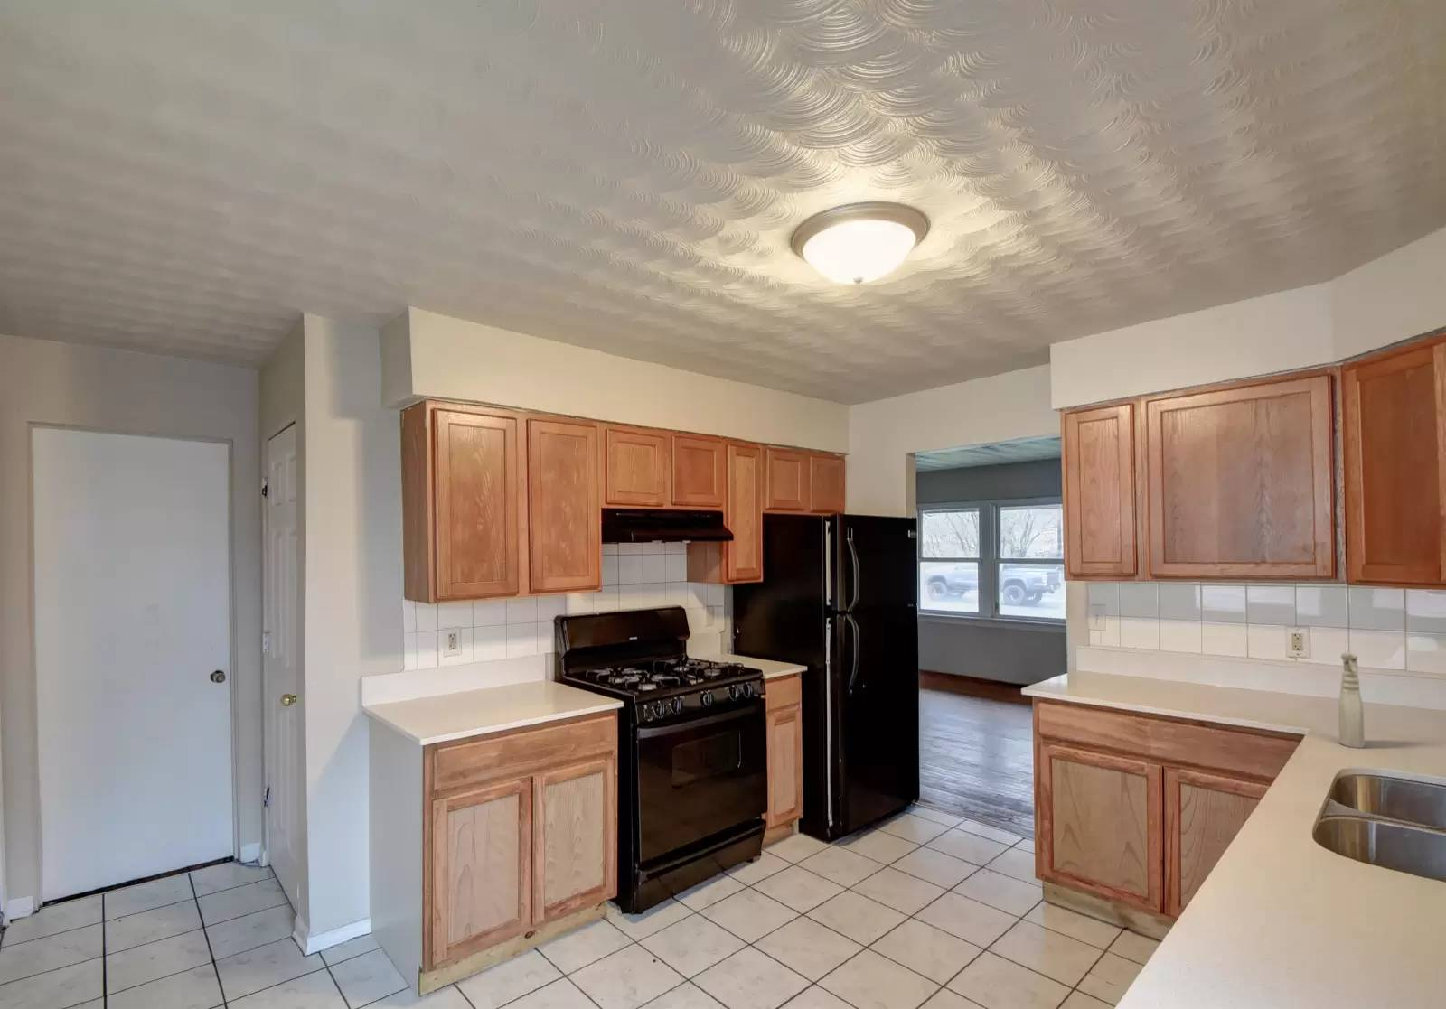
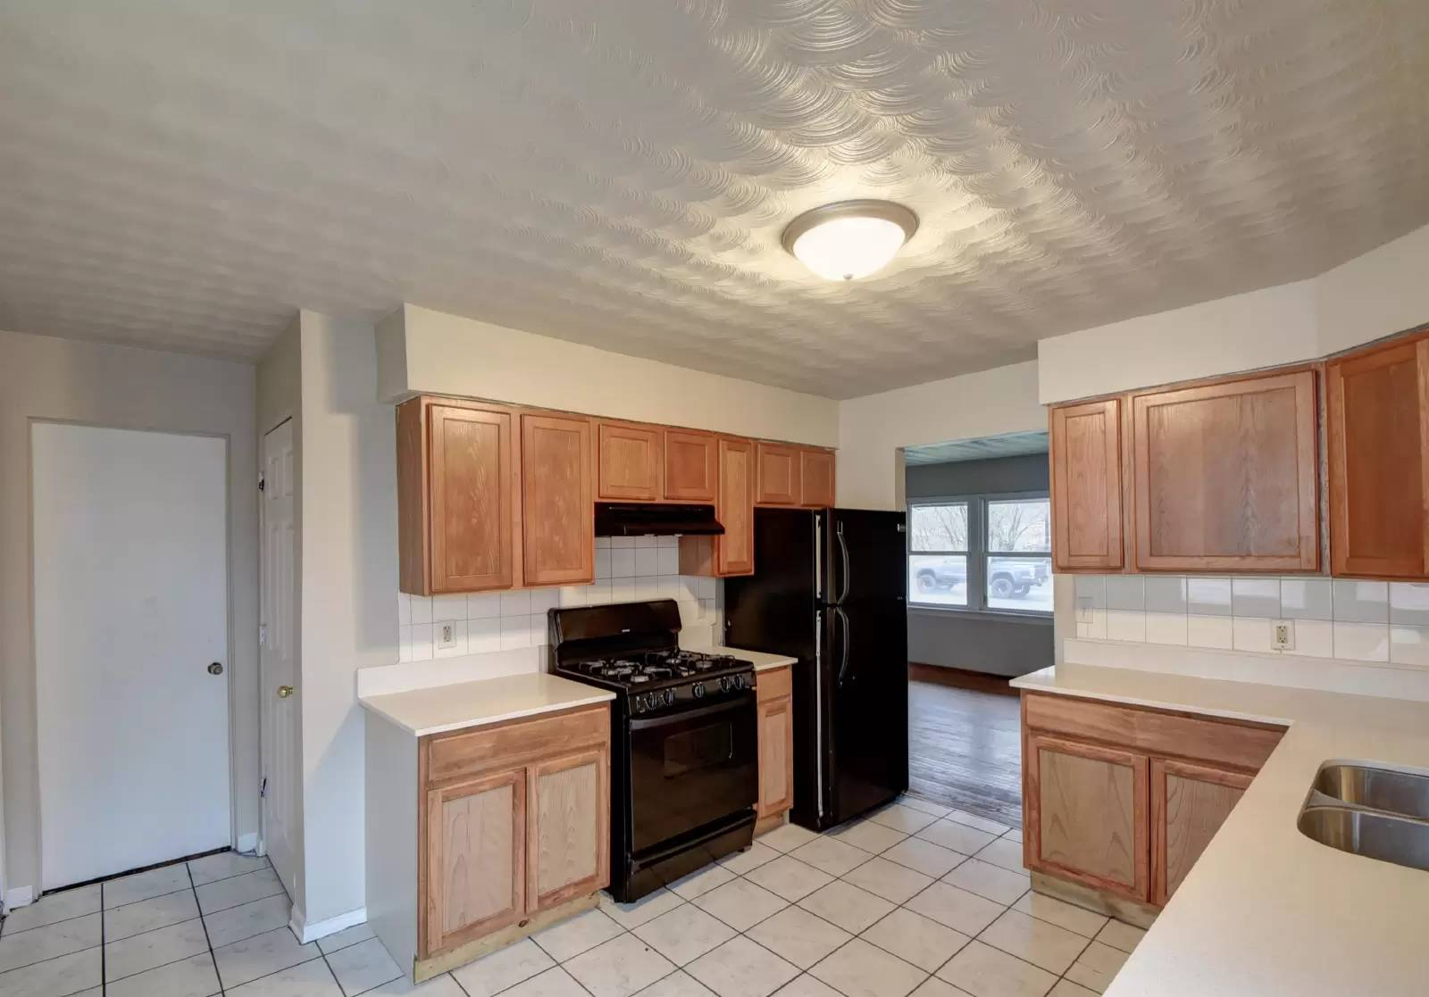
- spray bottle [1337,651,1366,749]
